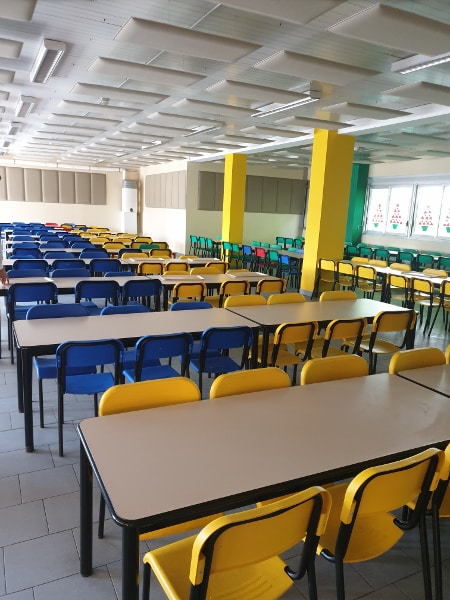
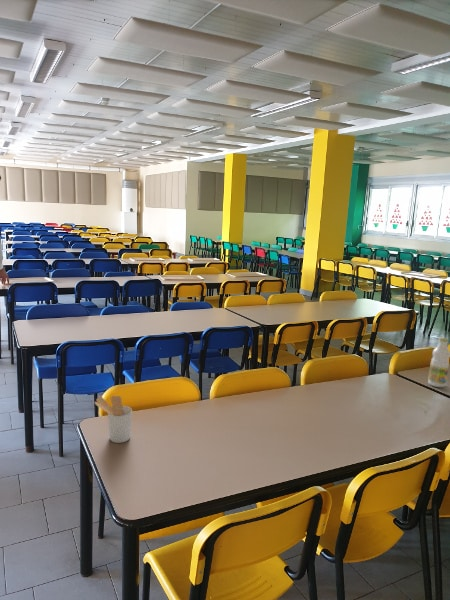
+ utensil holder [94,395,133,444]
+ bottle [427,337,450,388]
